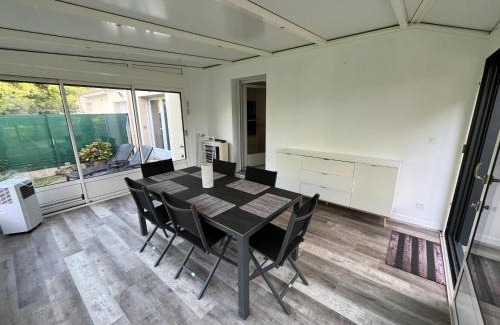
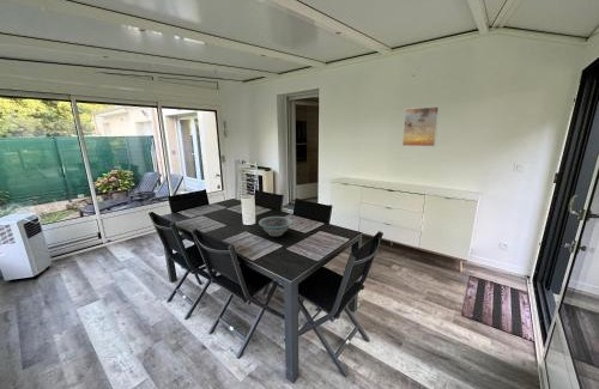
+ decorative bowl [258,215,294,237]
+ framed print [401,105,441,147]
